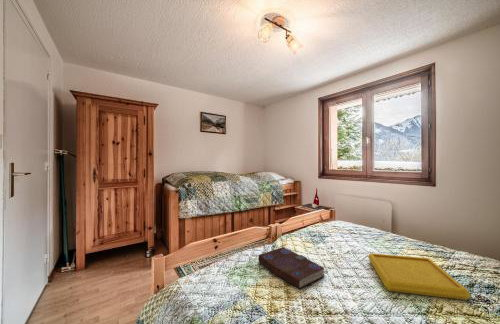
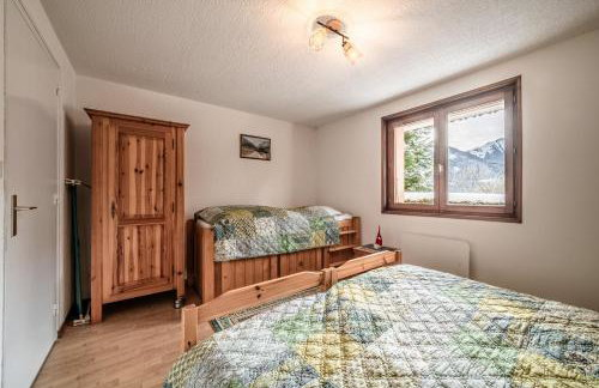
- book [257,247,327,290]
- serving tray [367,252,471,301]
